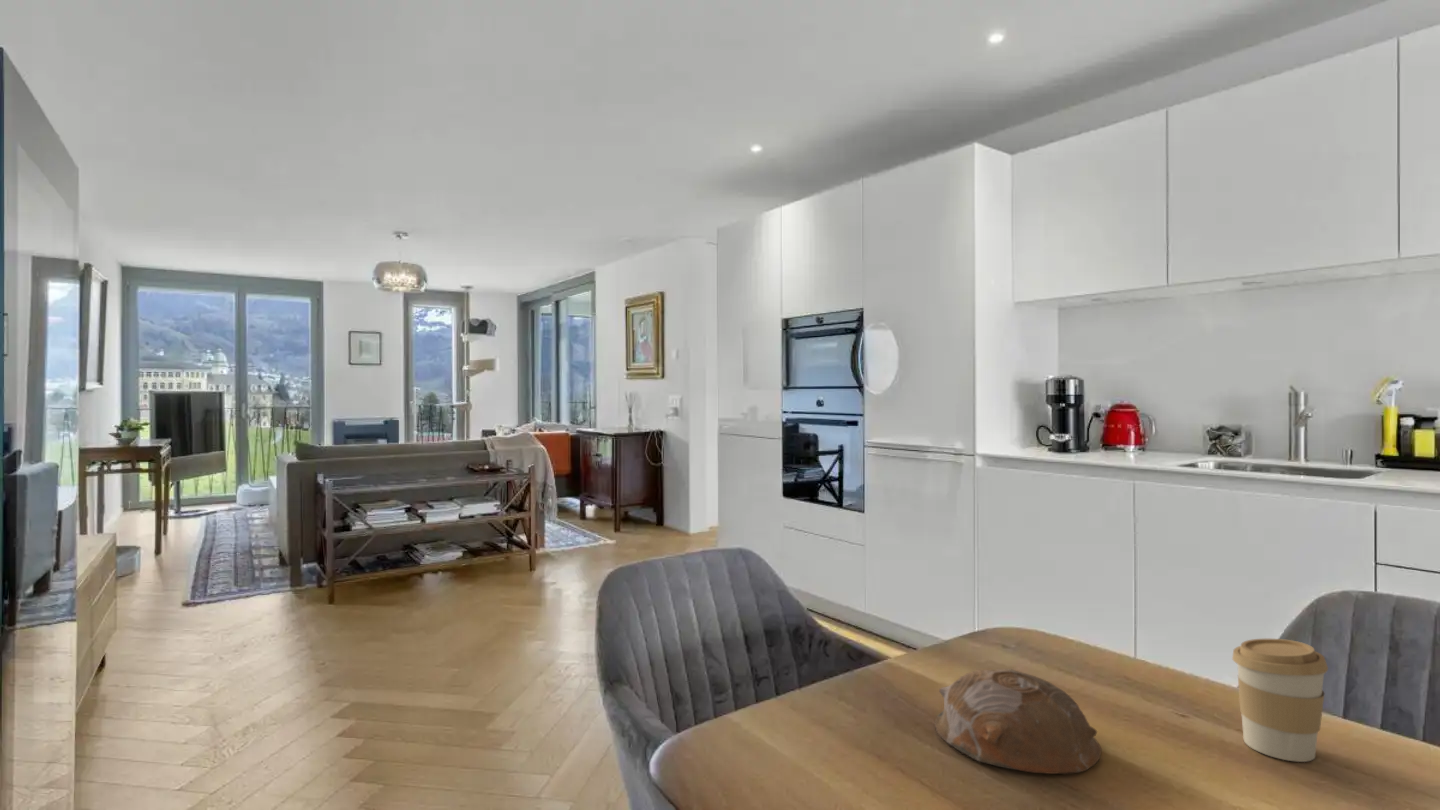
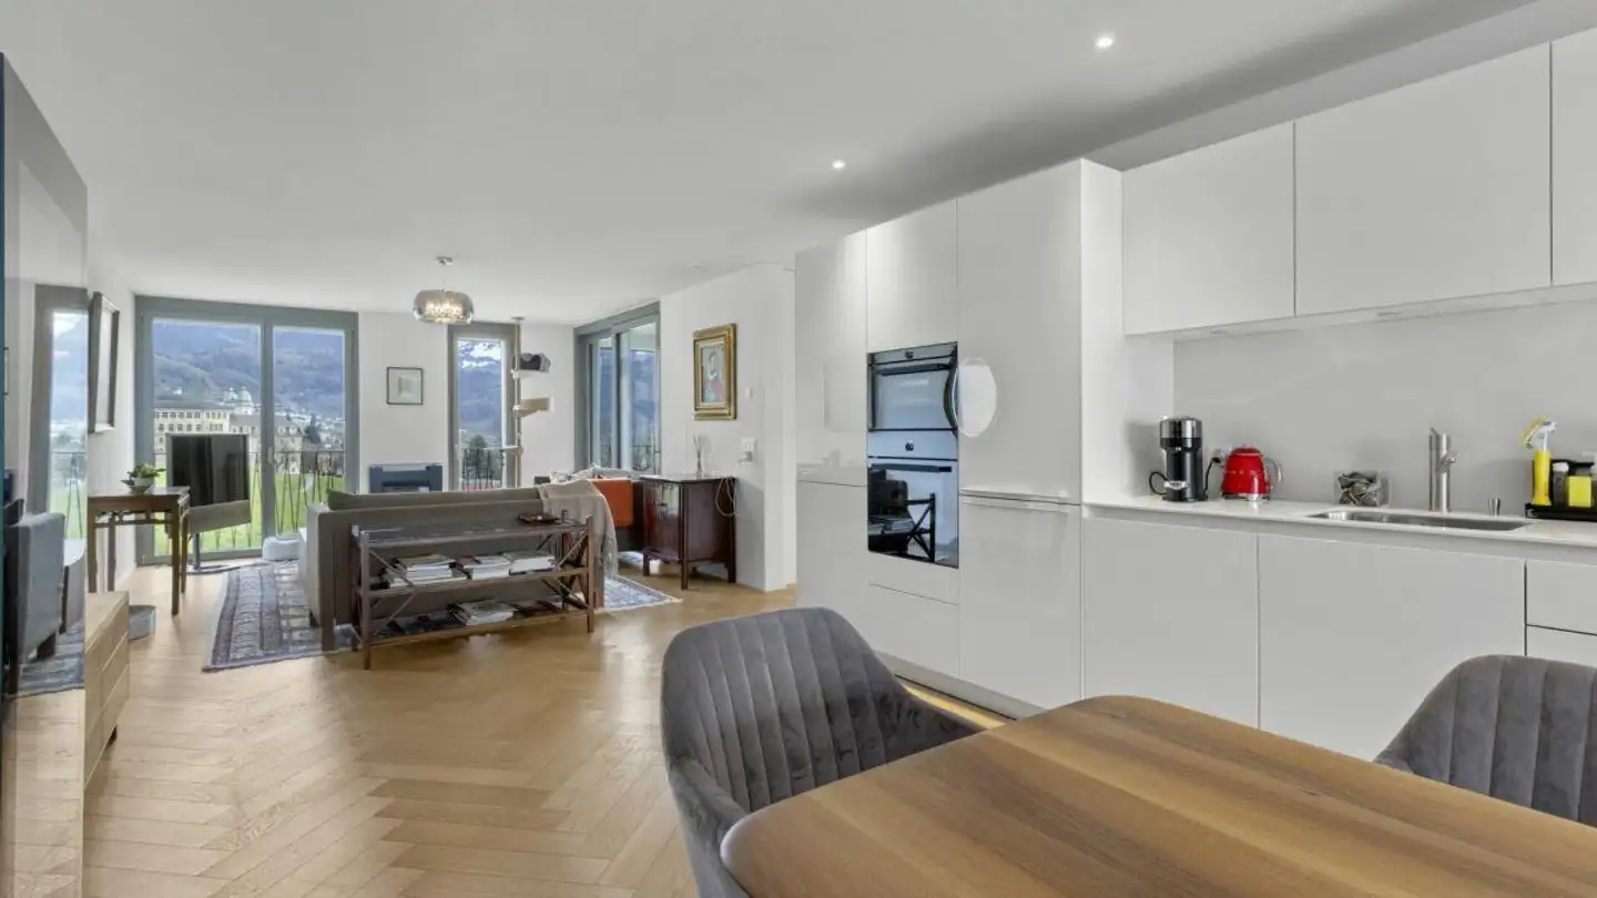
- coffee cup [1231,638,1329,763]
- bowl [934,668,1102,775]
